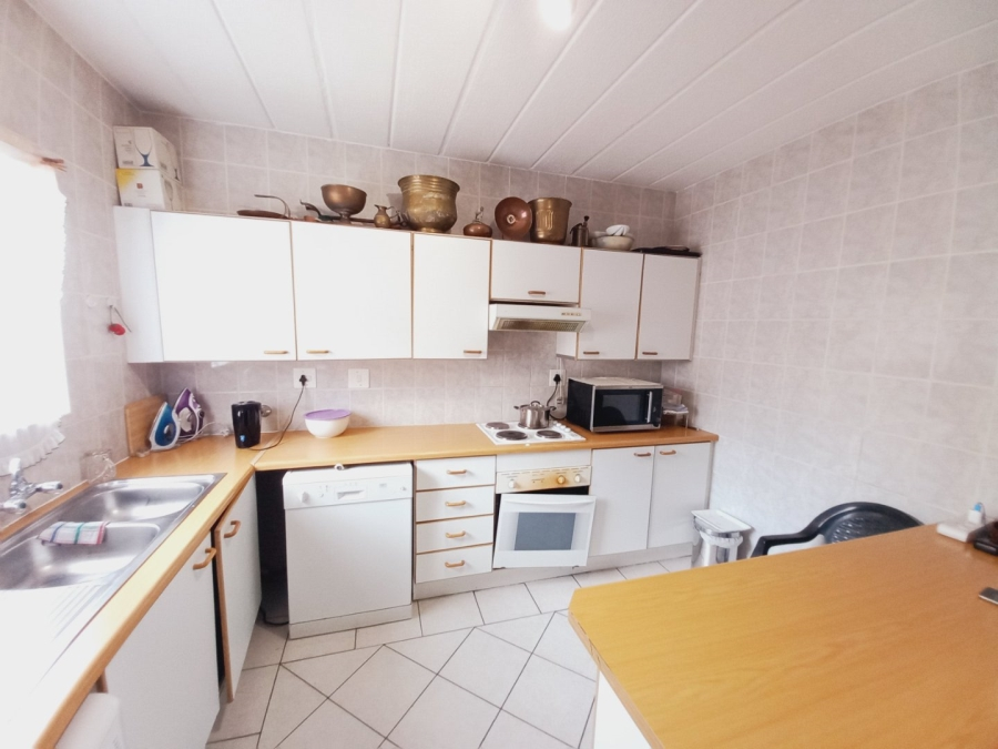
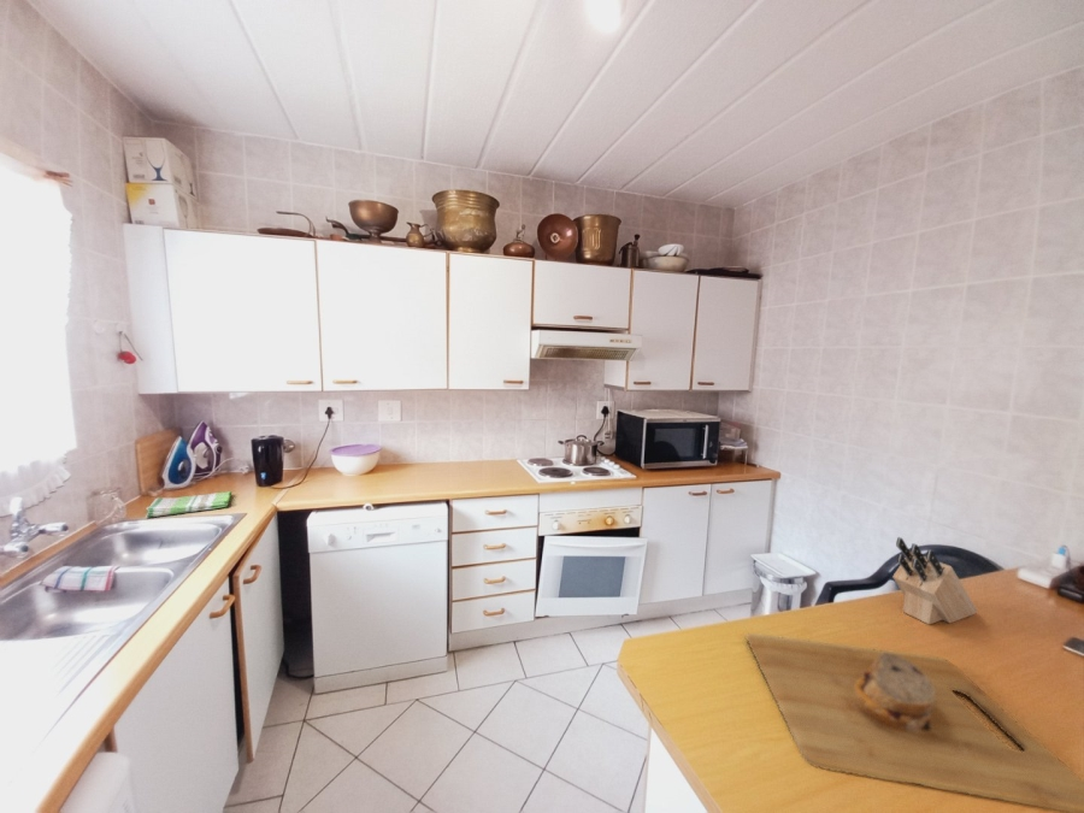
+ cutting board [746,632,1084,813]
+ dish towel [145,490,232,519]
+ knife block [891,536,978,625]
